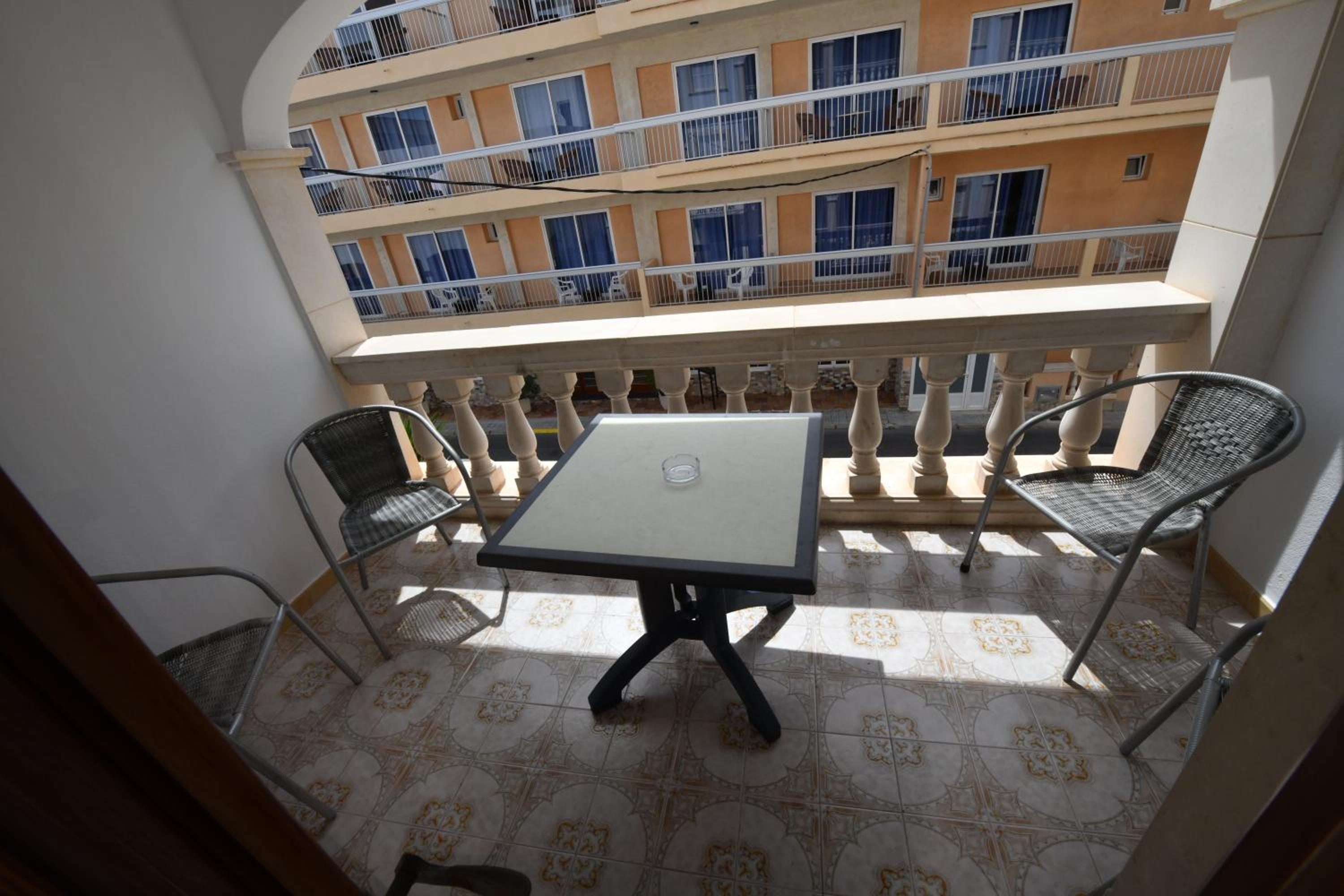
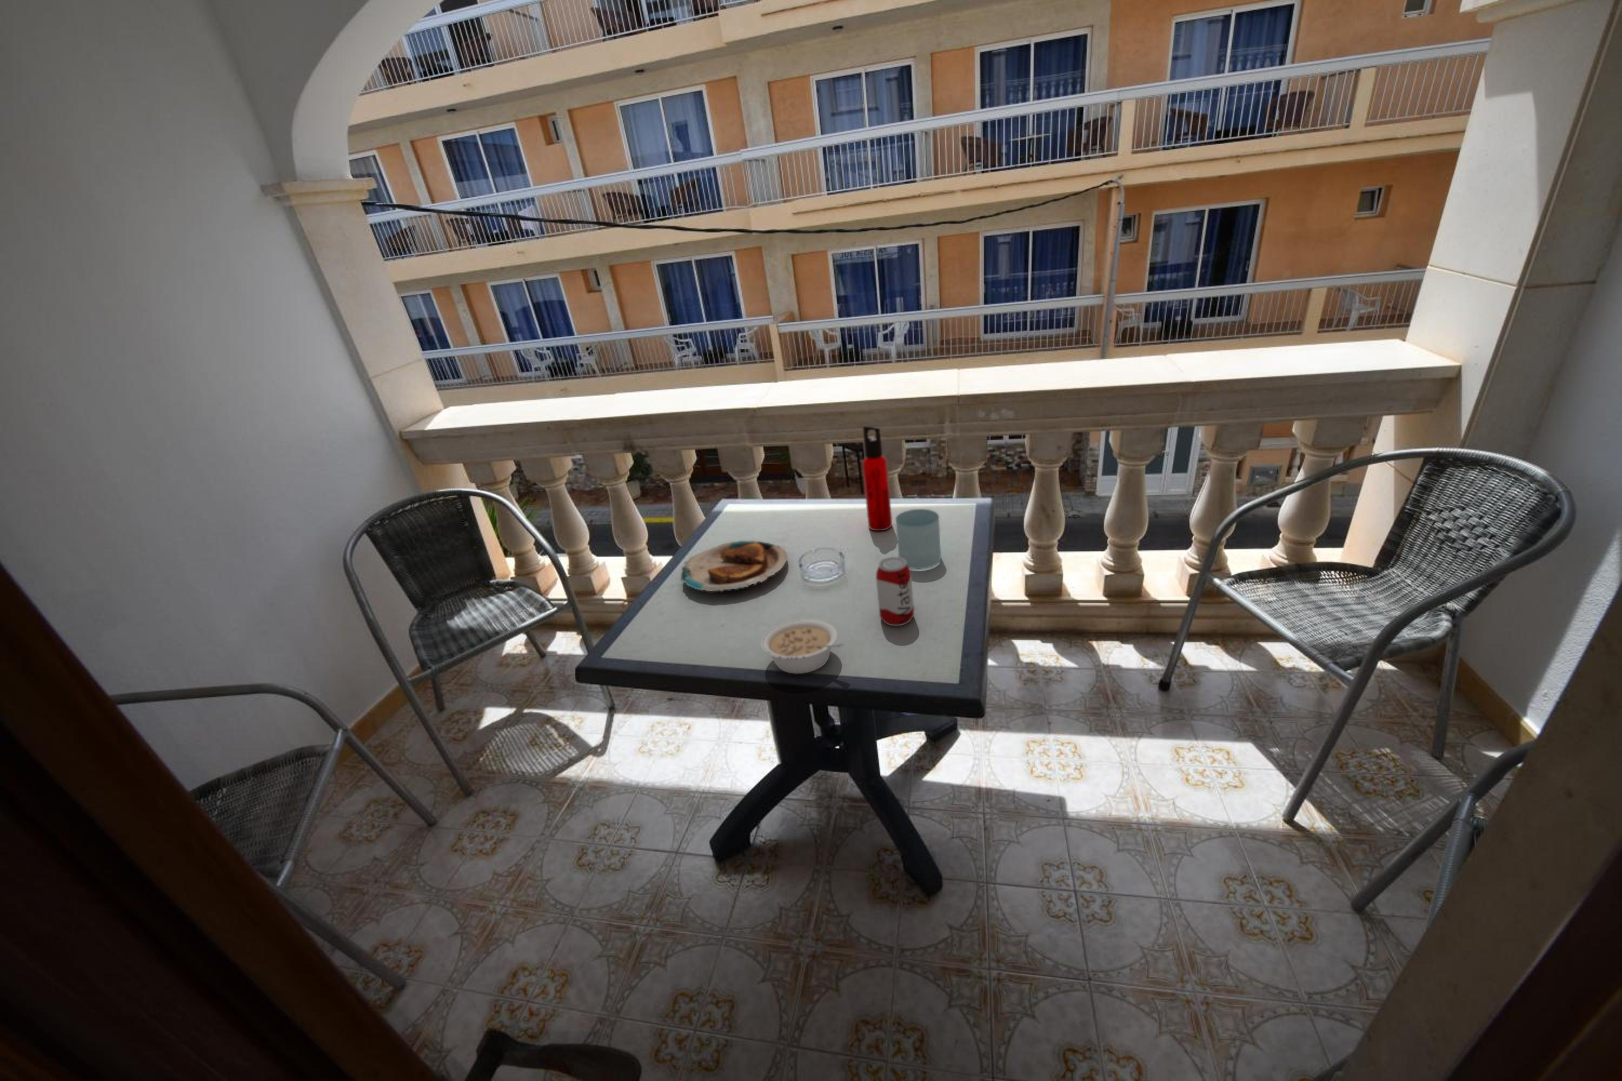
+ legume [760,619,845,674]
+ beverage can [875,556,915,626]
+ water bottle [862,426,893,531]
+ glass [895,509,941,569]
+ plate [681,540,788,592]
